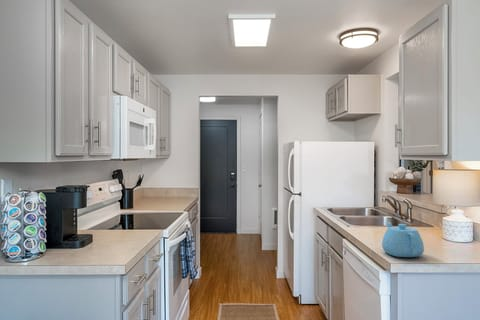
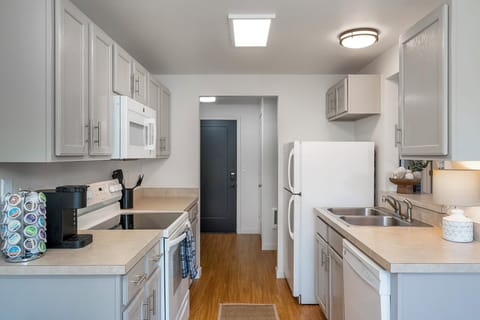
- teapot [381,221,425,258]
